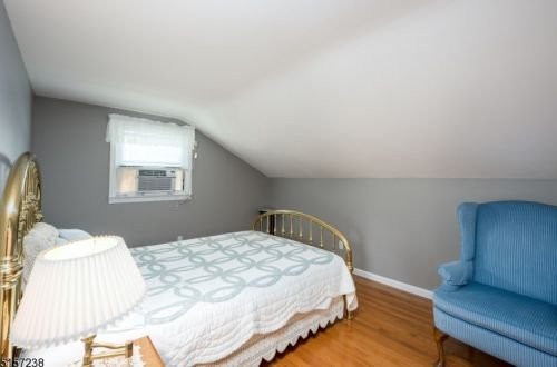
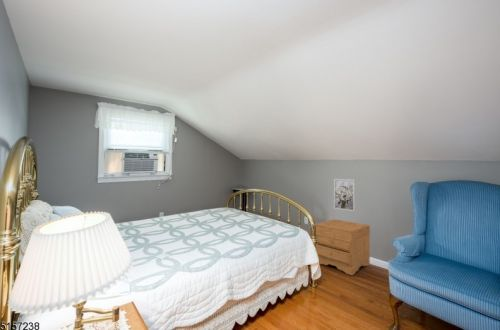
+ nightstand [314,218,371,276]
+ wall art [333,178,356,212]
